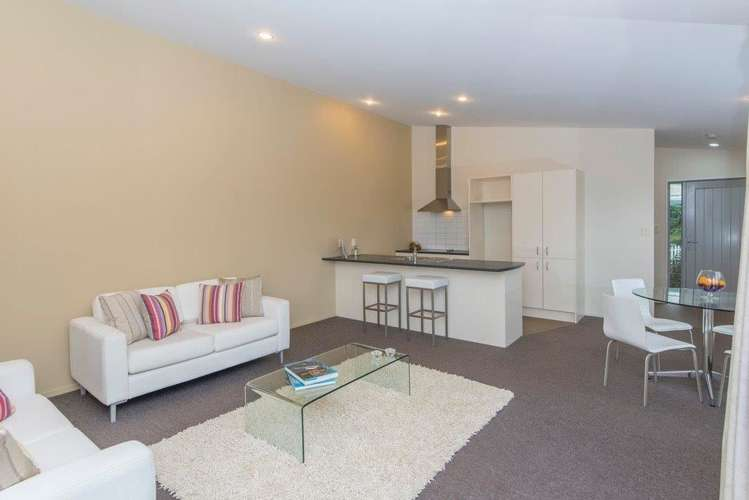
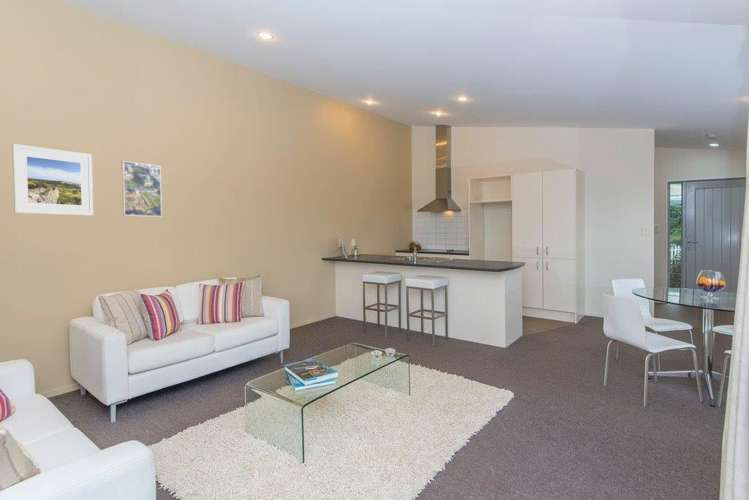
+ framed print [121,160,163,218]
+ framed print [11,143,94,217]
